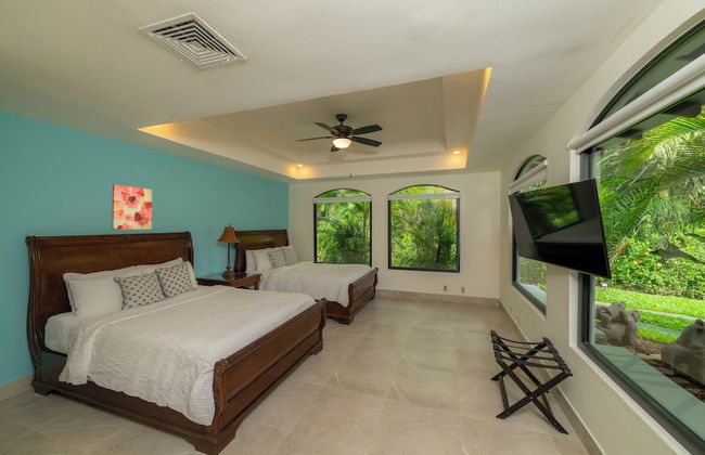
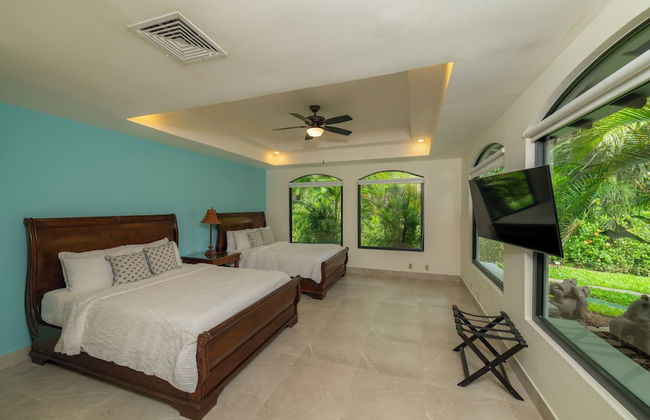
- wall art [111,184,153,231]
